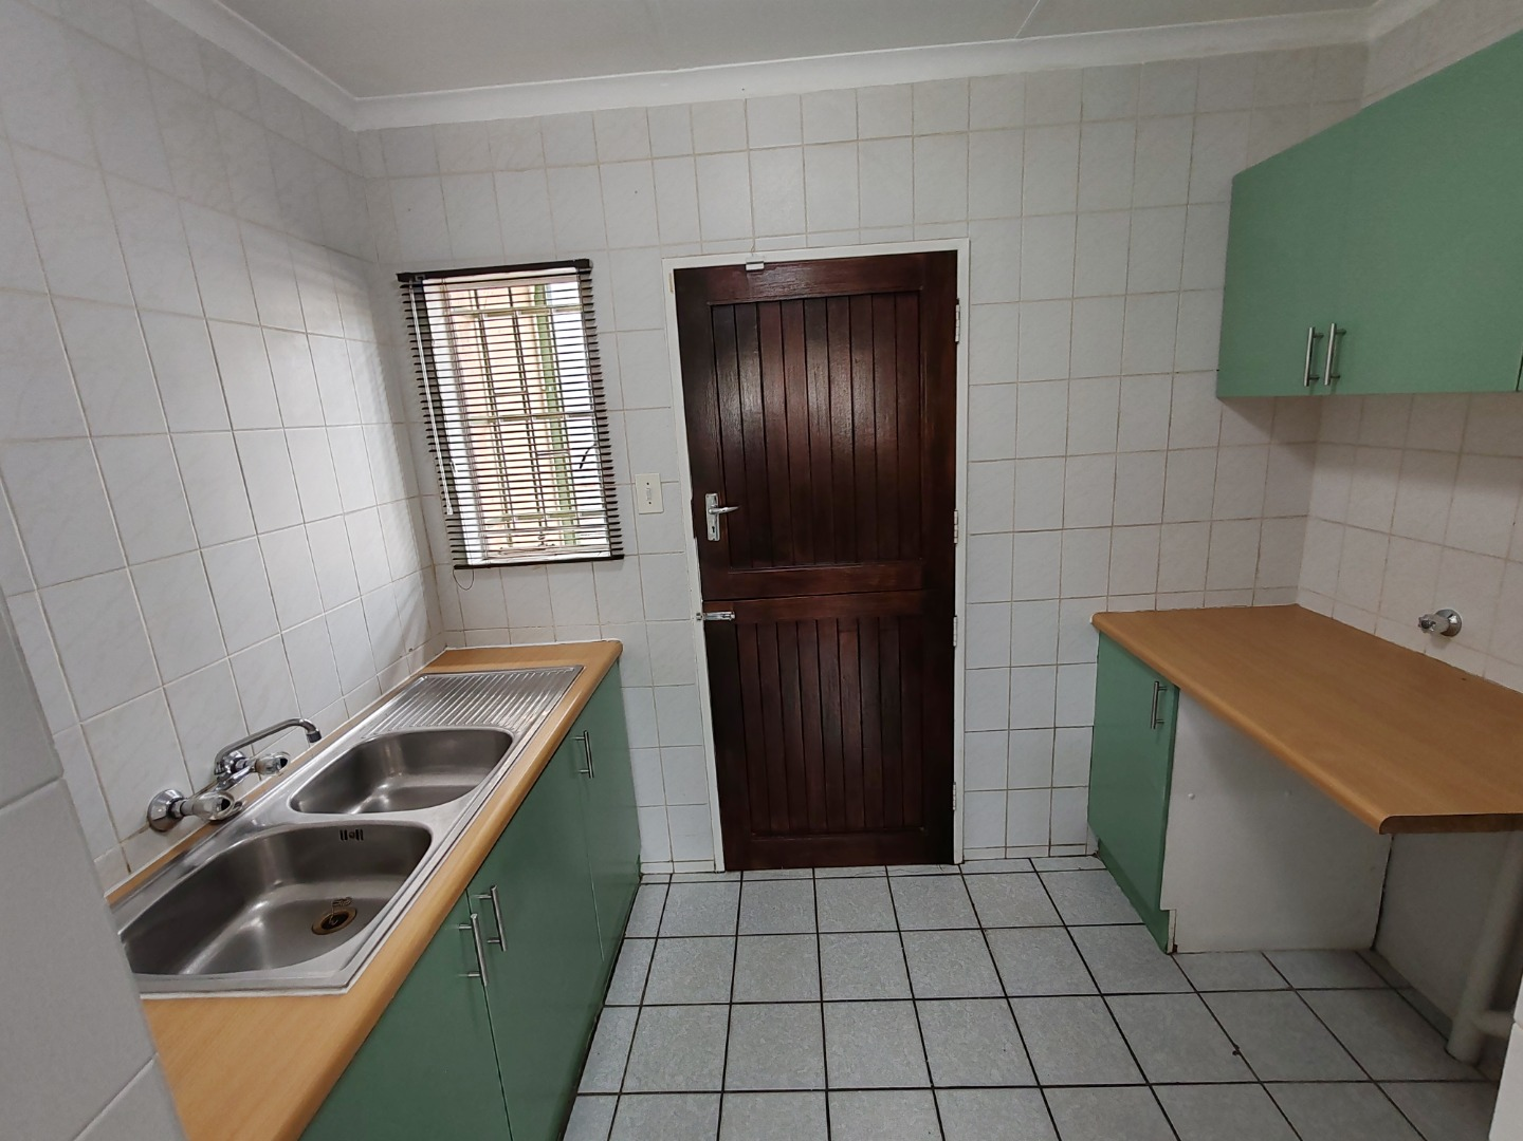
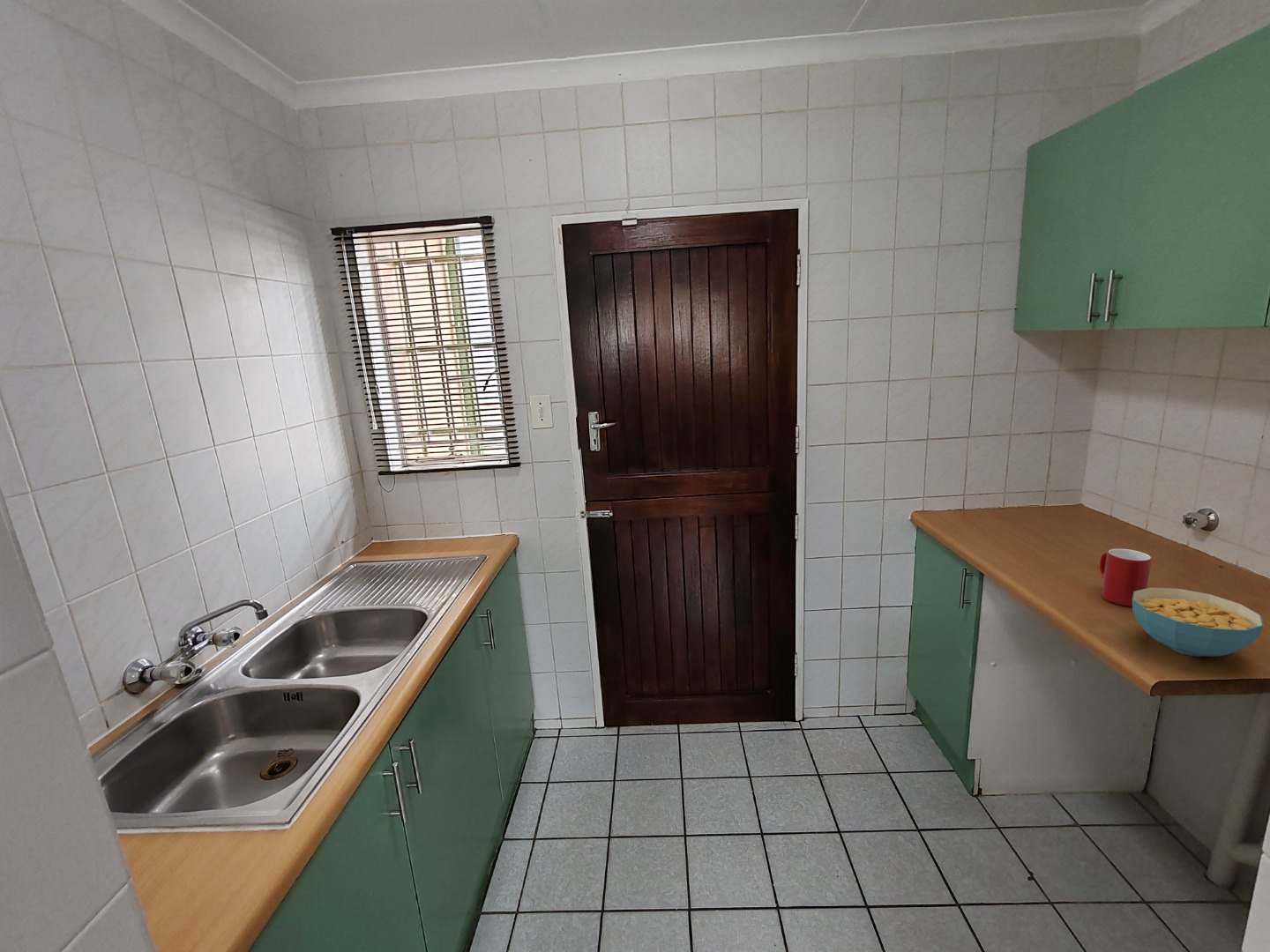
+ cup [1099,548,1153,607]
+ cereal bowl [1132,586,1265,658]
